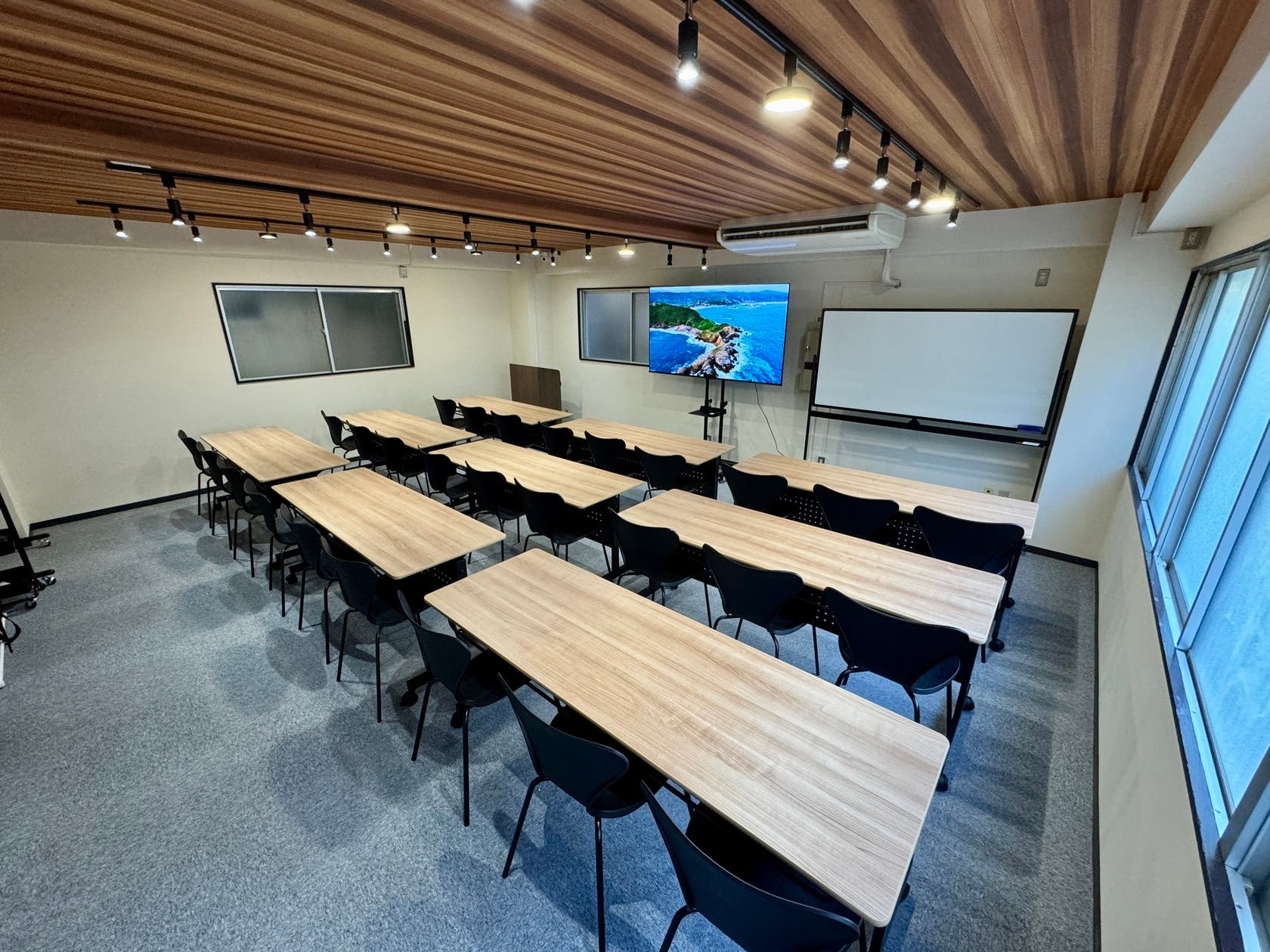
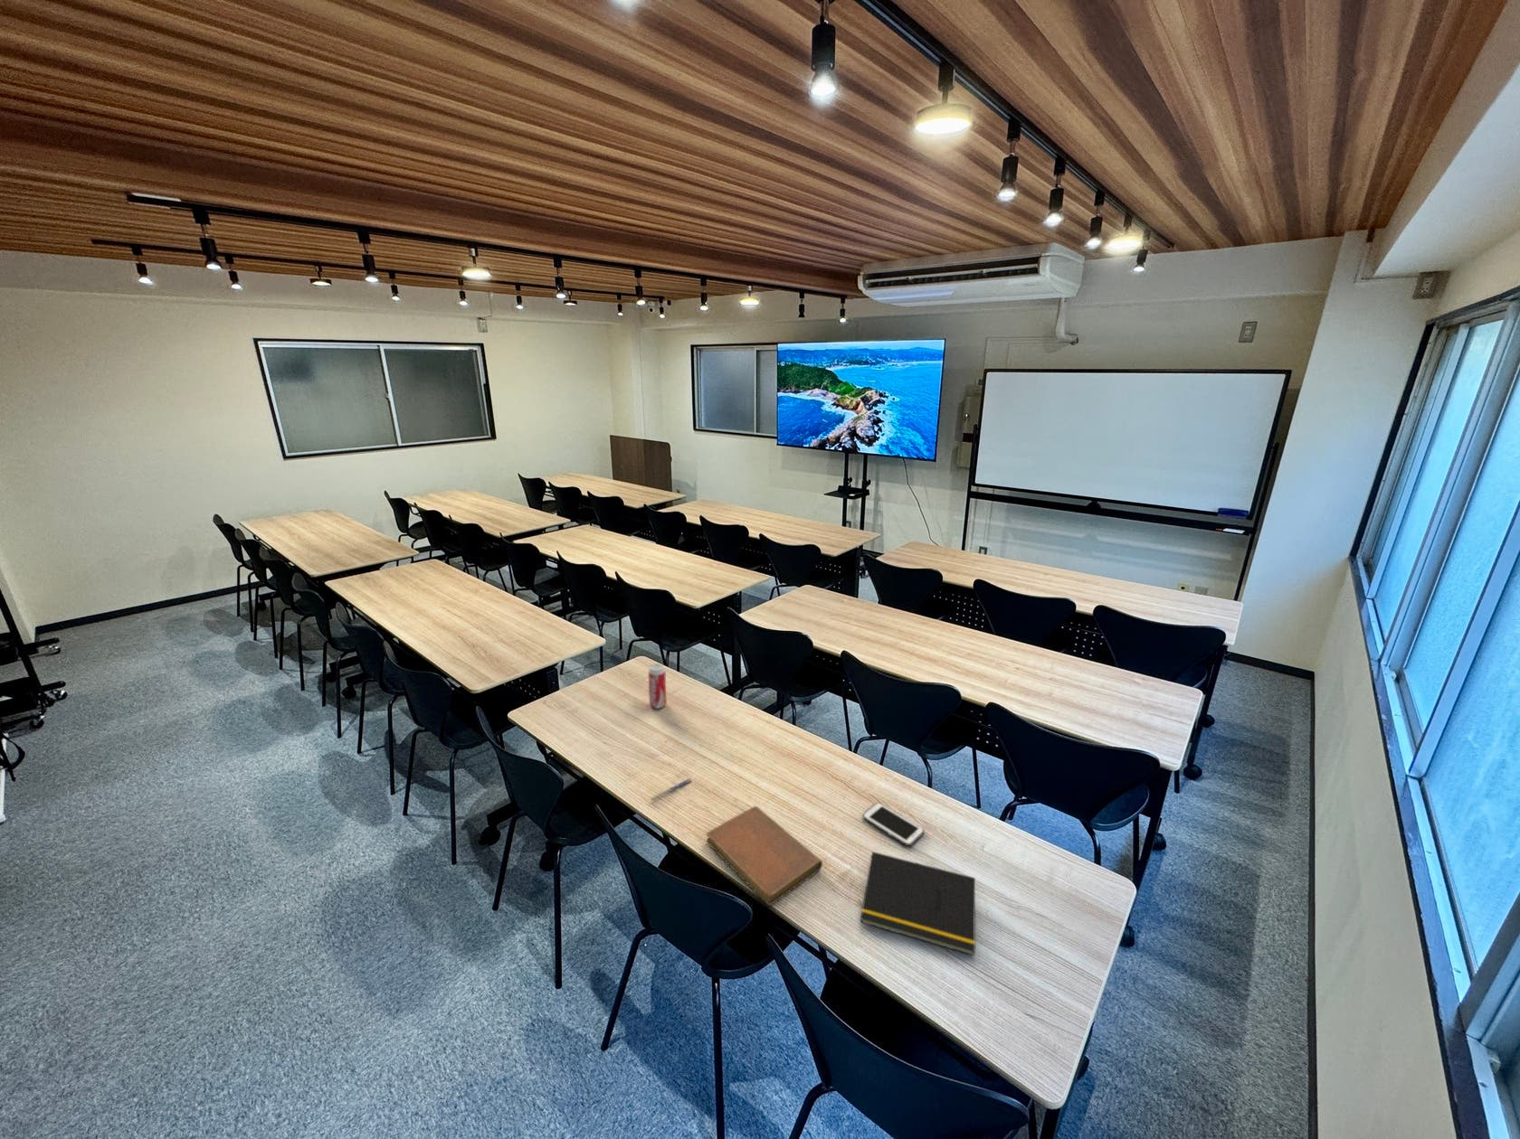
+ notebook [706,805,823,907]
+ beverage can [647,664,668,709]
+ cell phone [862,802,925,847]
+ notepad [859,851,977,956]
+ pen [649,779,693,803]
